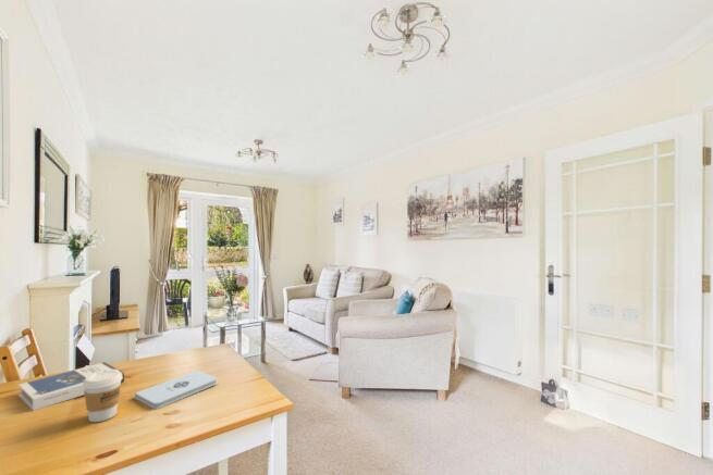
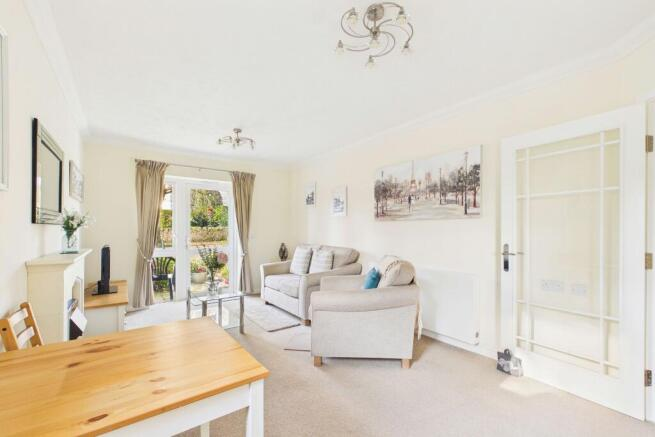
- notepad [134,370,219,410]
- hardback book [17,361,125,412]
- coffee cup [83,370,122,423]
